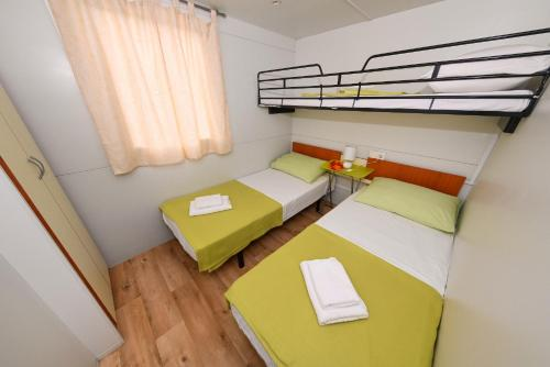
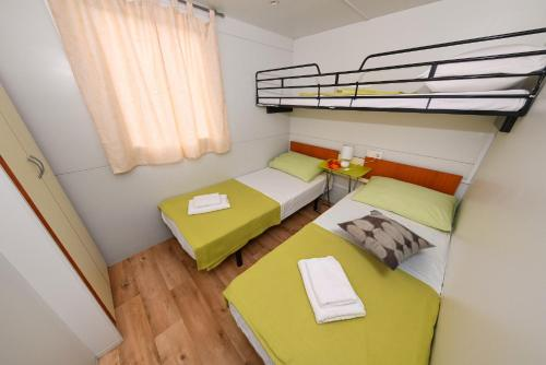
+ decorative pillow [336,209,438,272]
